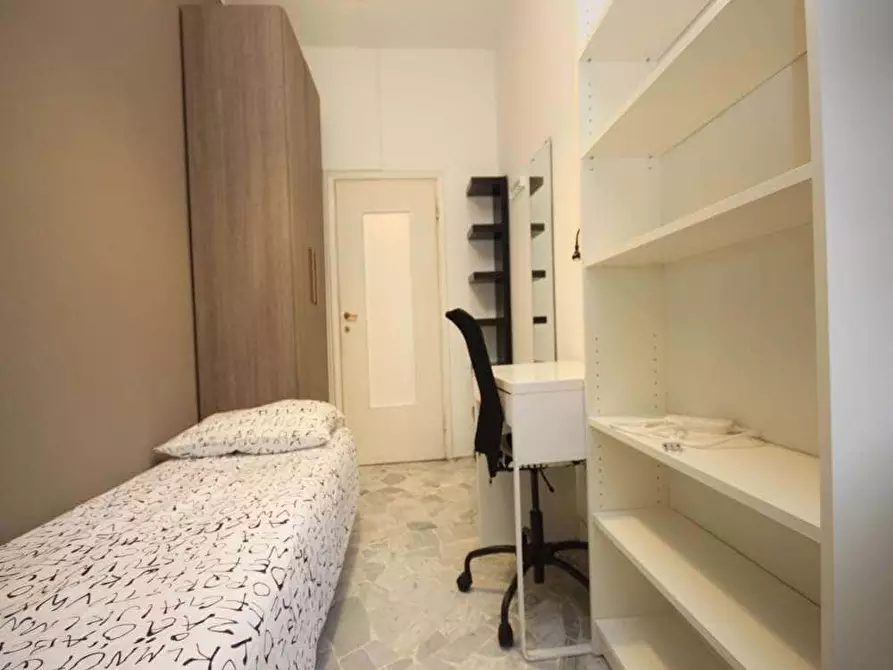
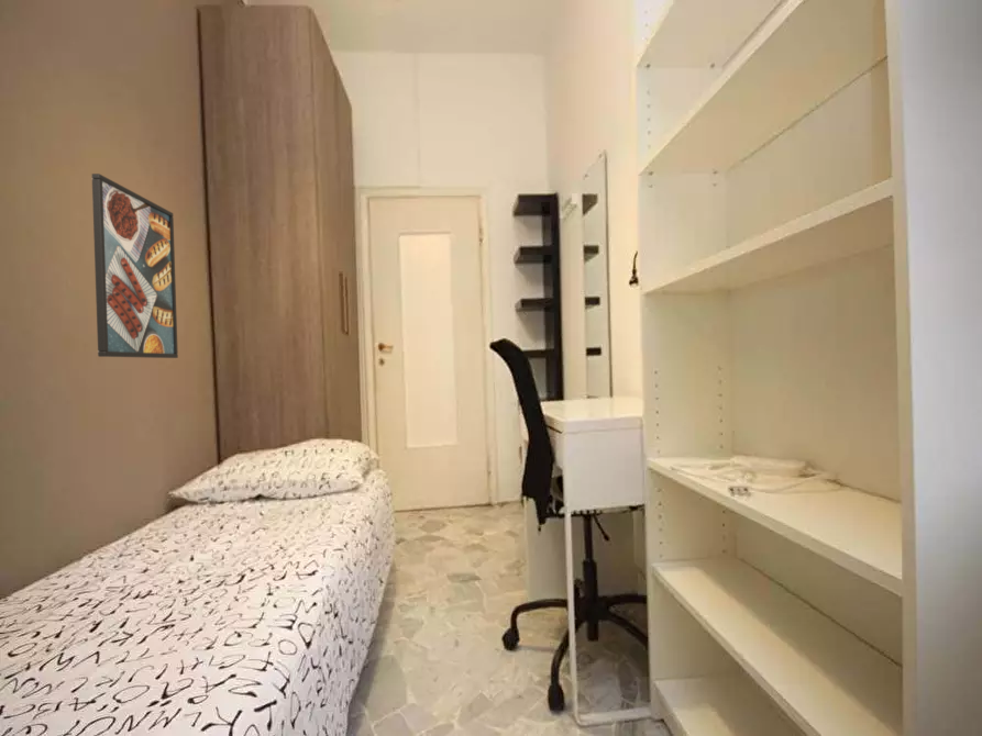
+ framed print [90,172,179,359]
